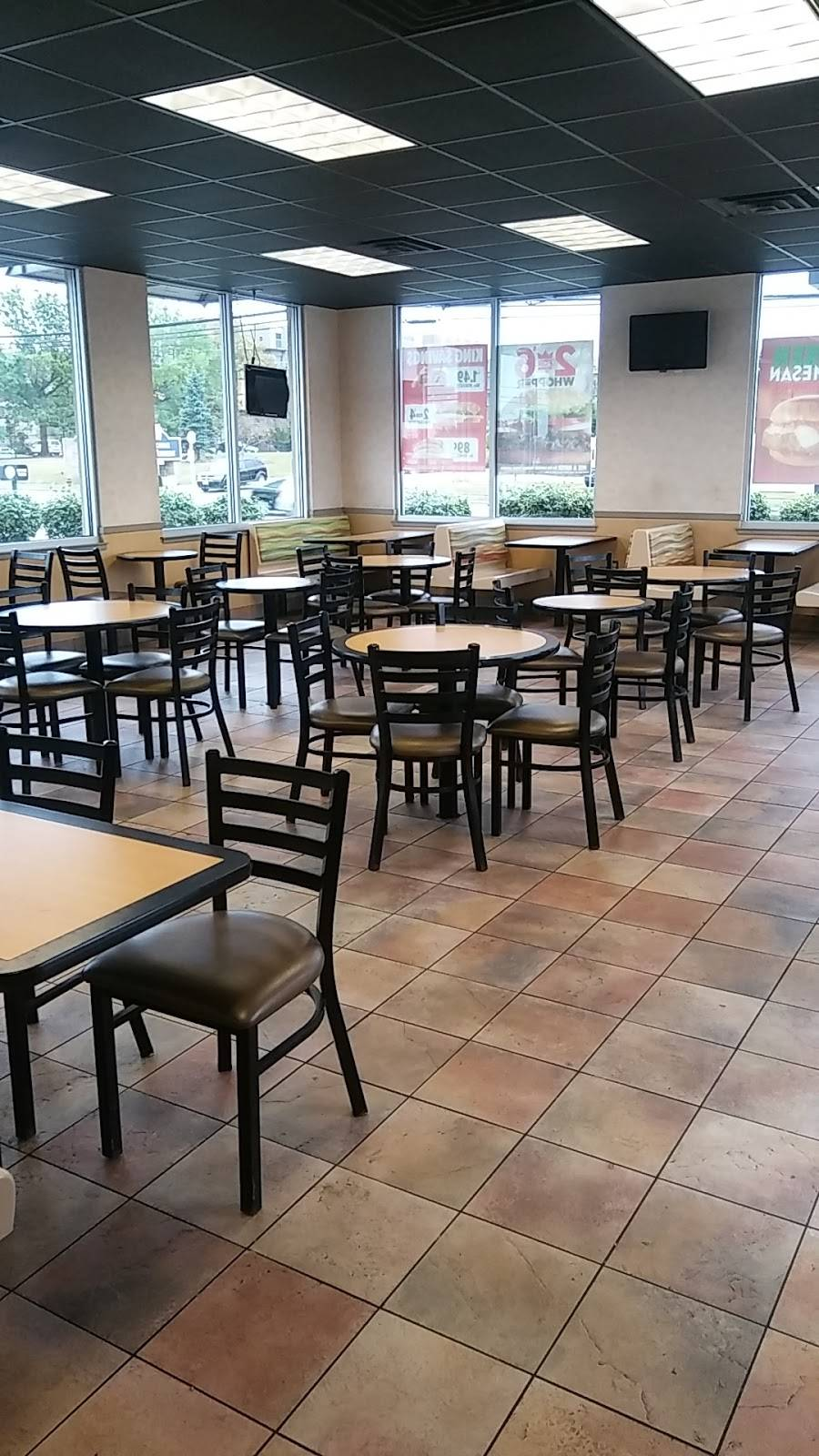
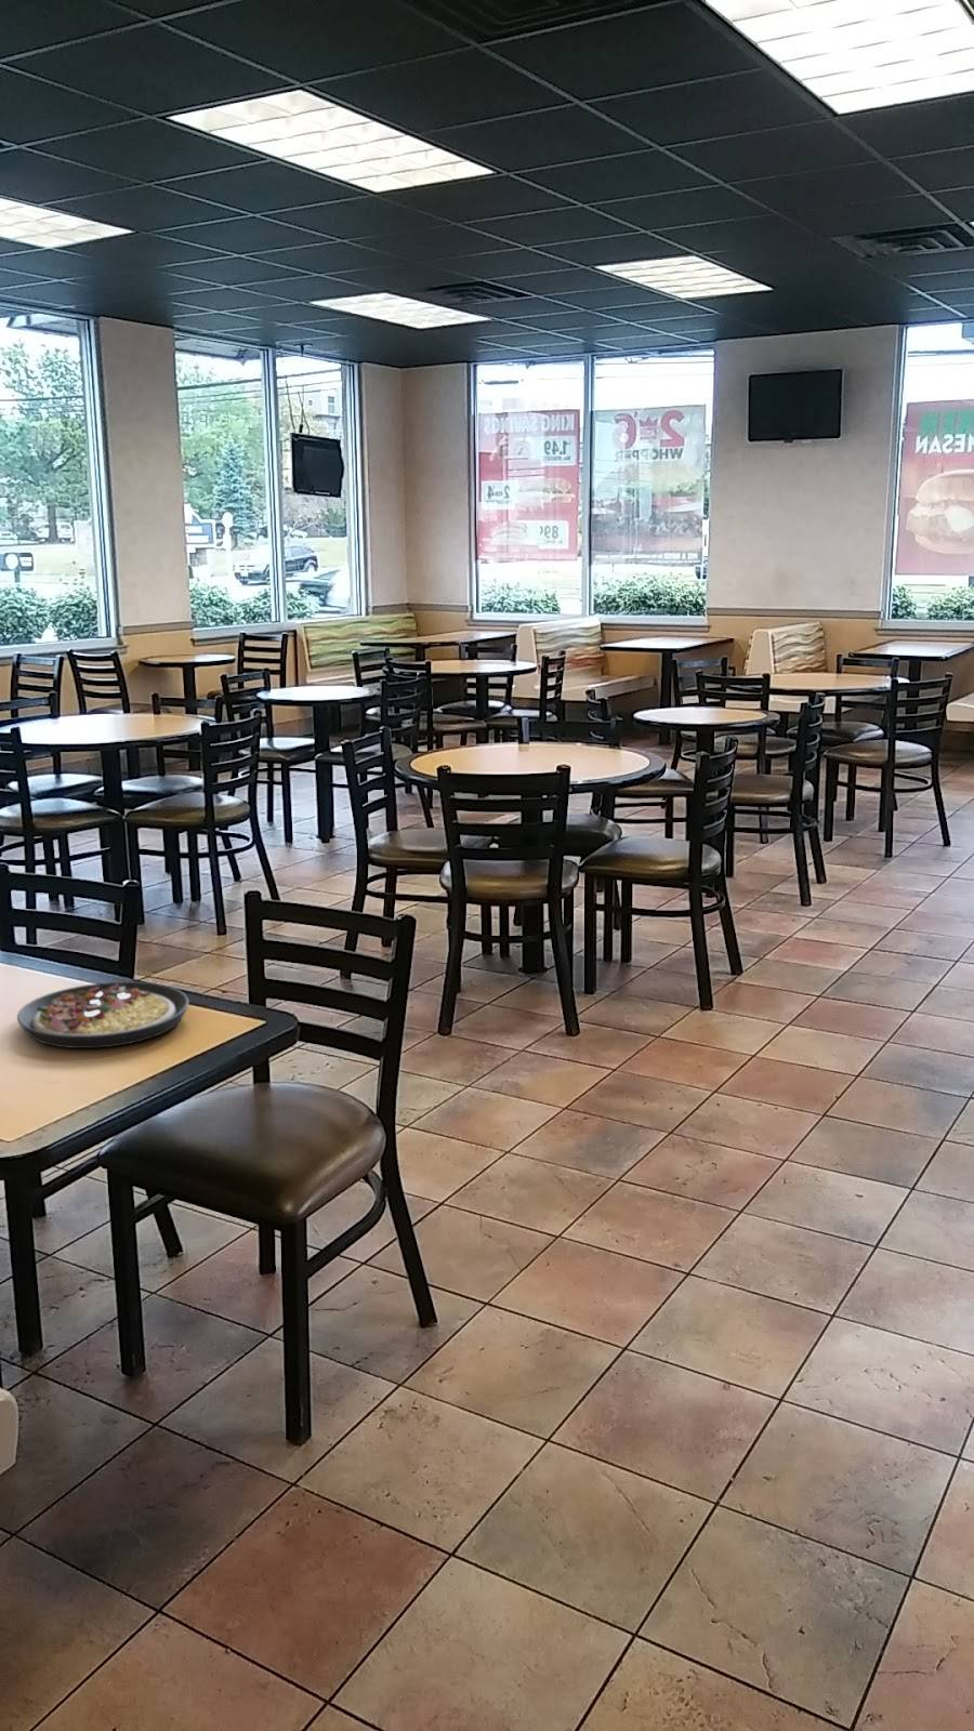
+ plate [17,981,189,1050]
